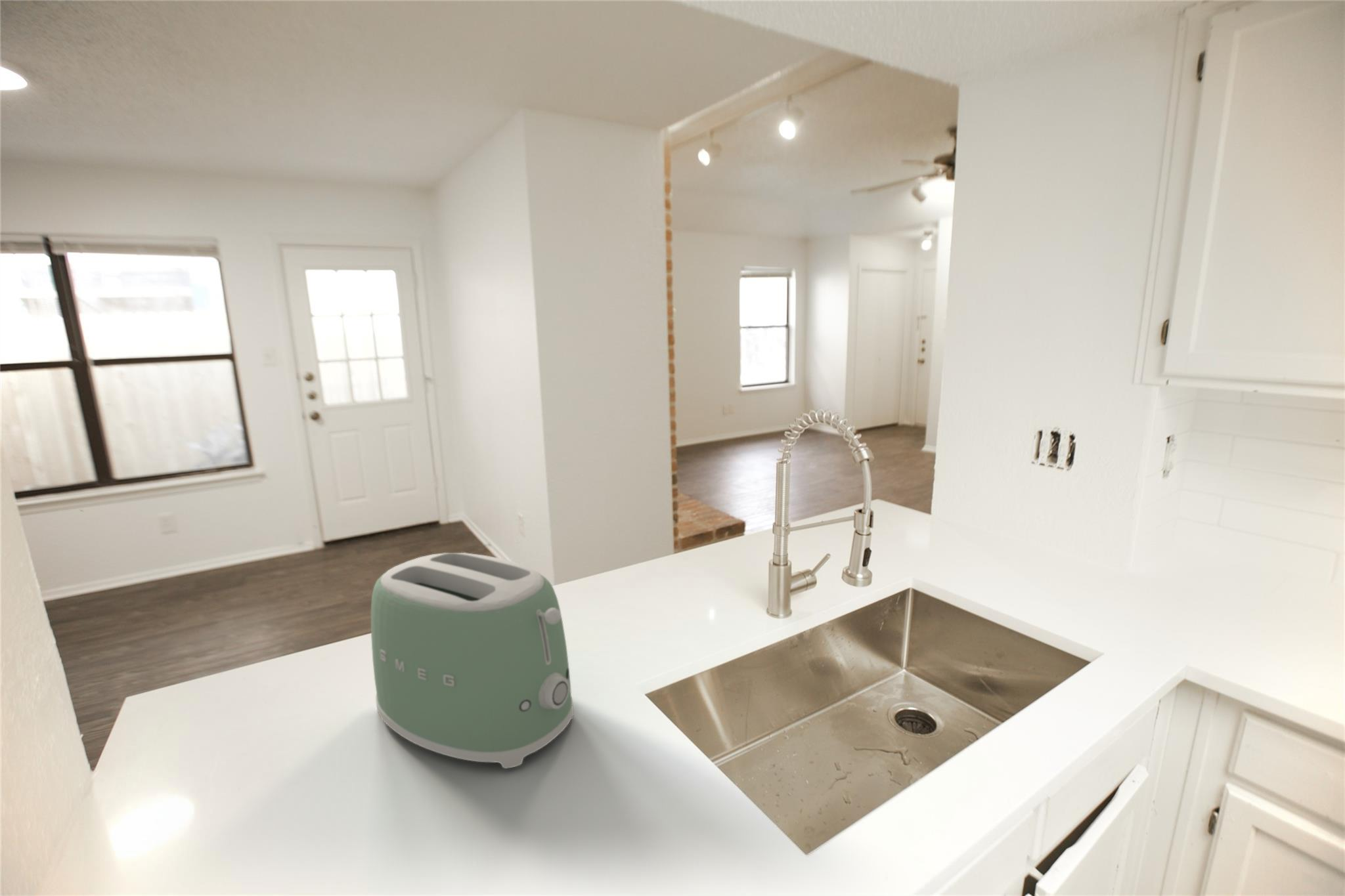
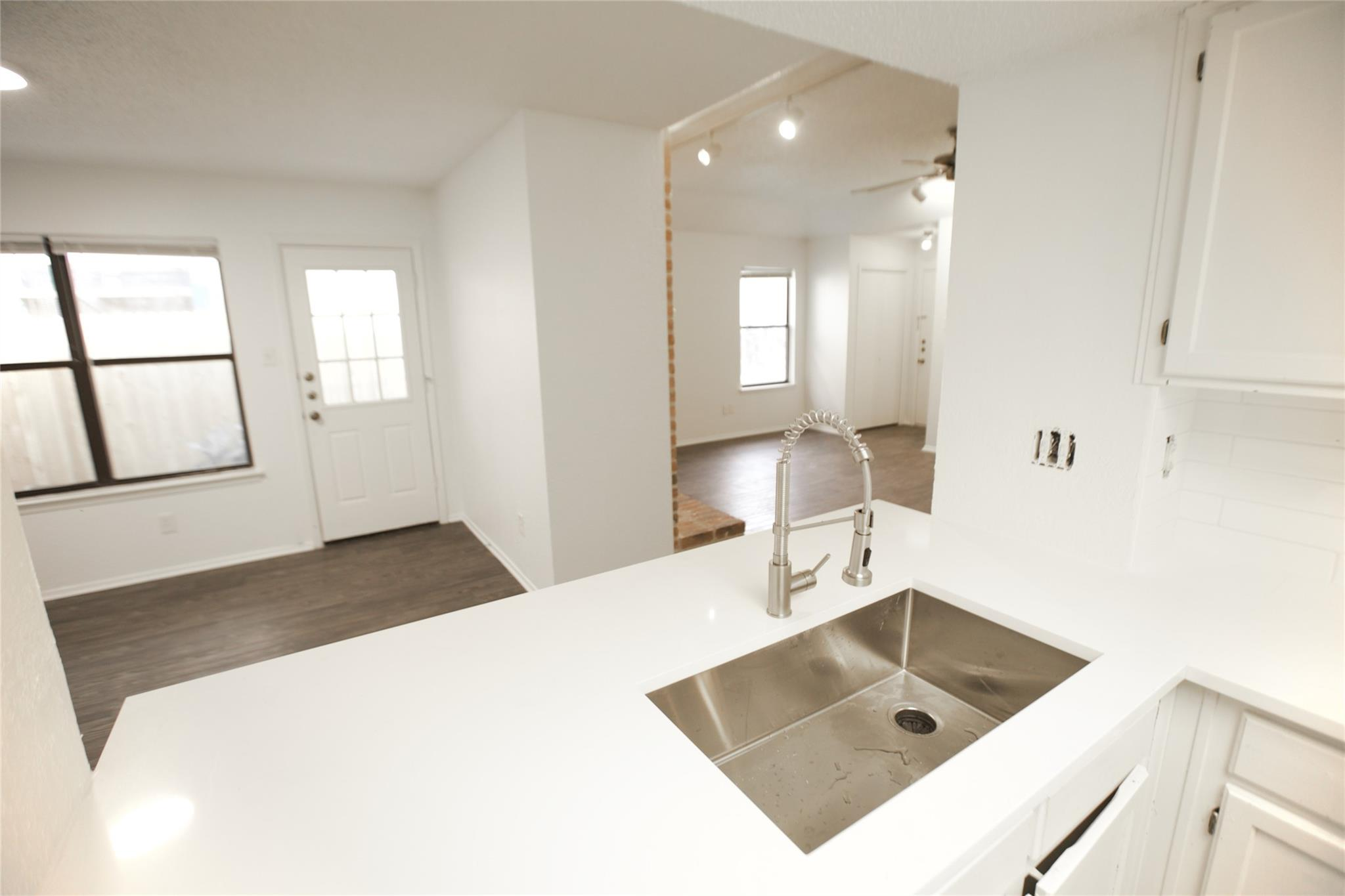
- toaster [370,552,574,769]
